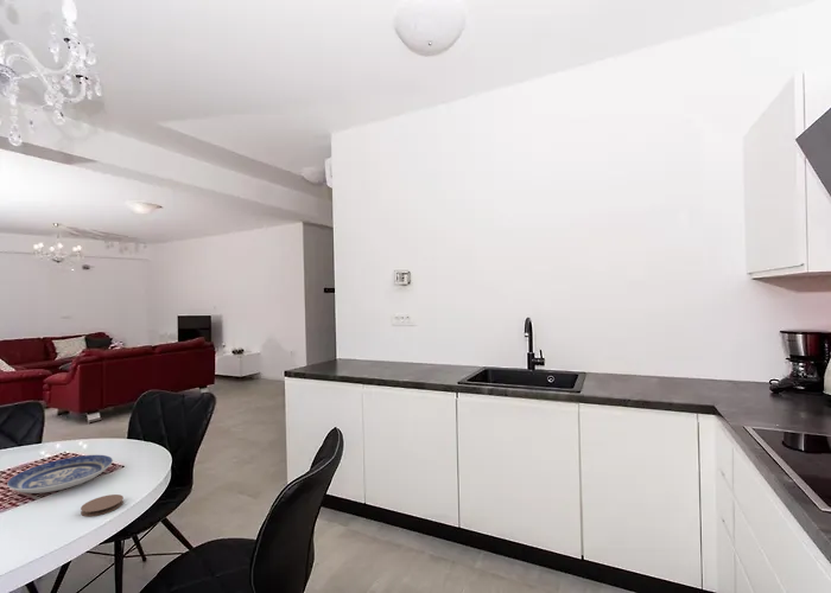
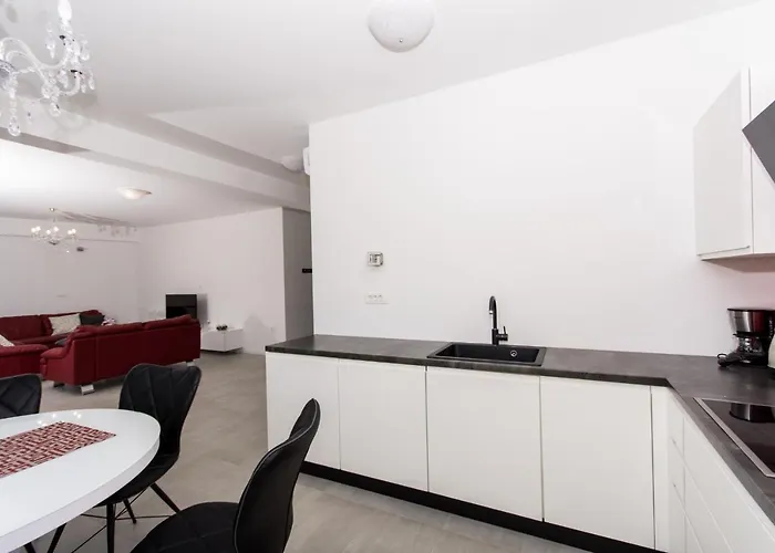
- plate [6,454,114,495]
- coaster [80,493,125,517]
